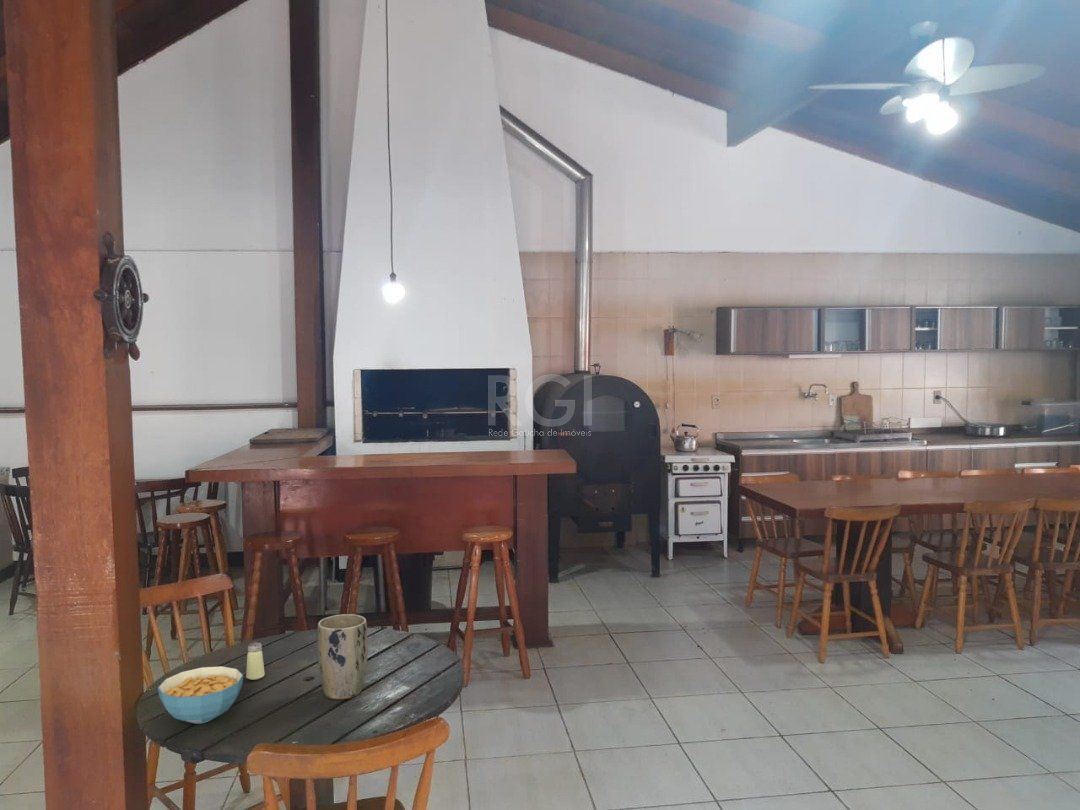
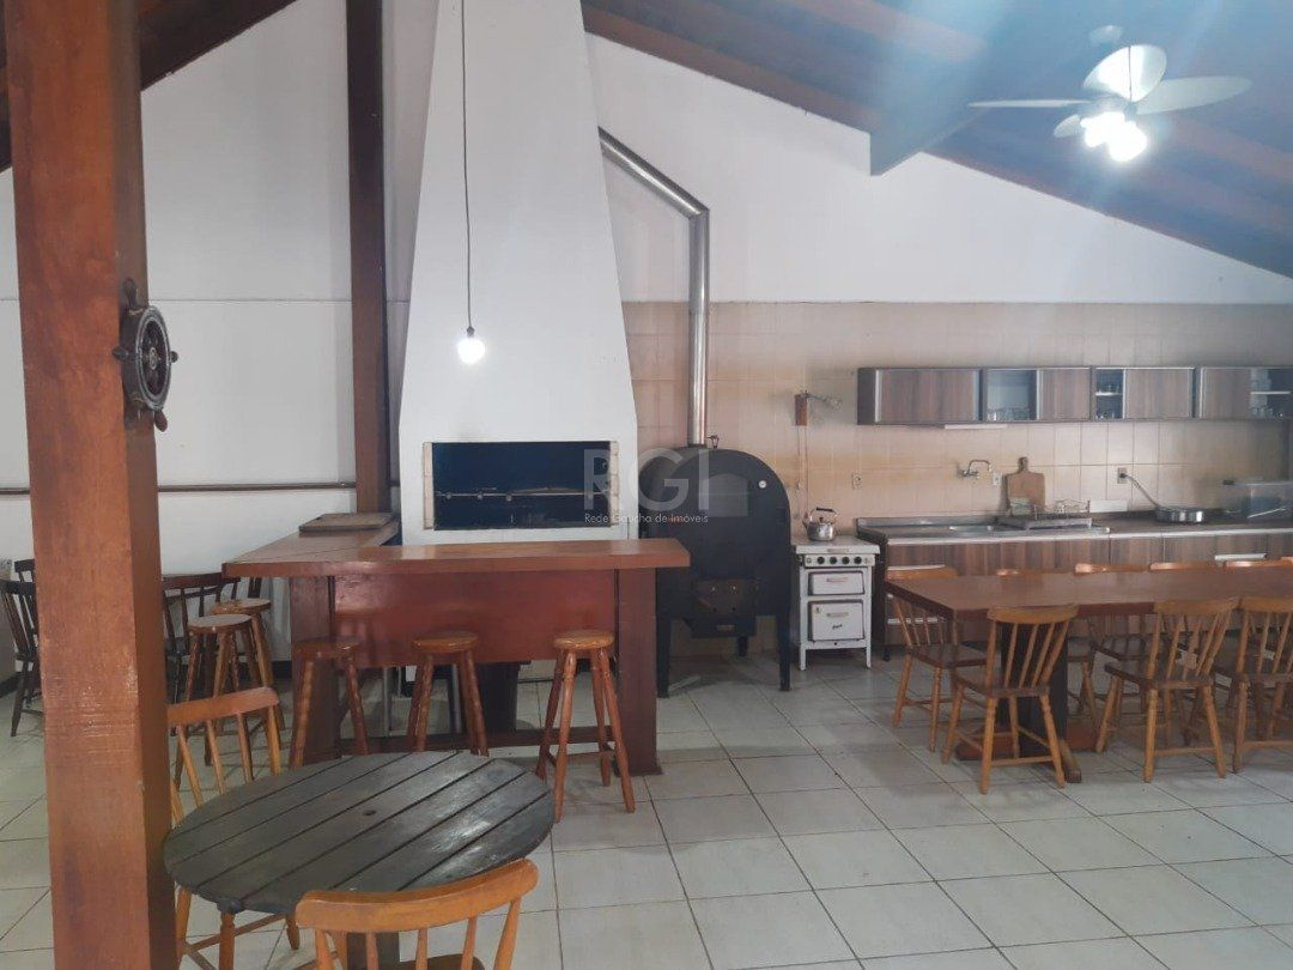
- cereal bowl [157,665,244,725]
- saltshaker [245,641,266,681]
- plant pot [316,613,369,700]
